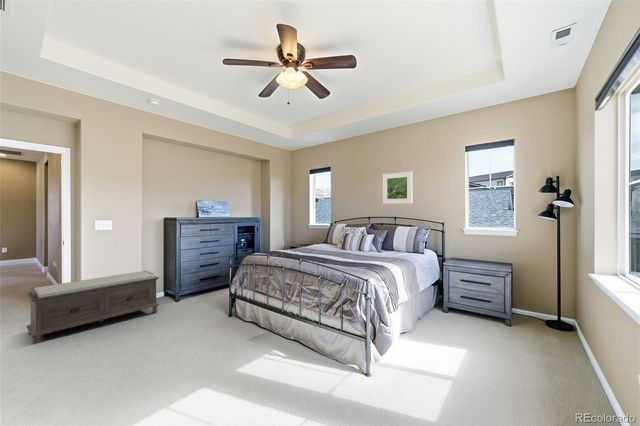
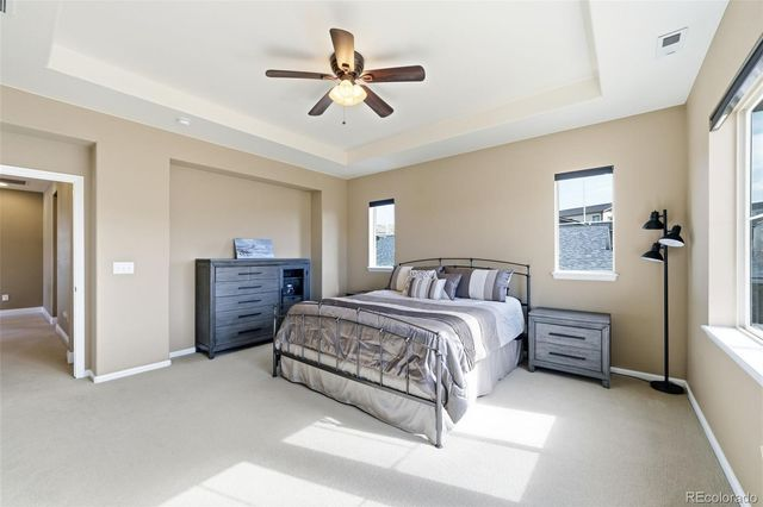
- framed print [382,171,413,205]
- bench [25,270,160,345]
